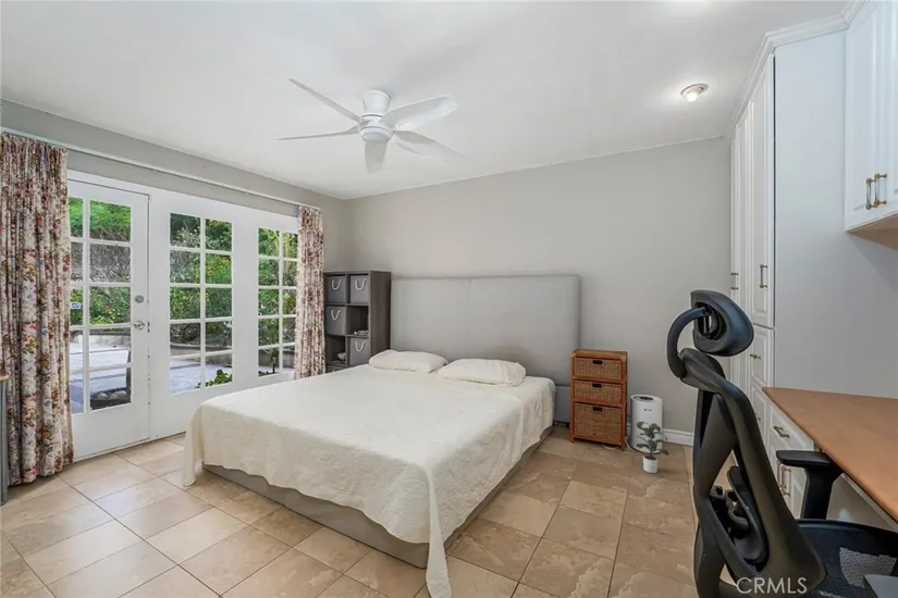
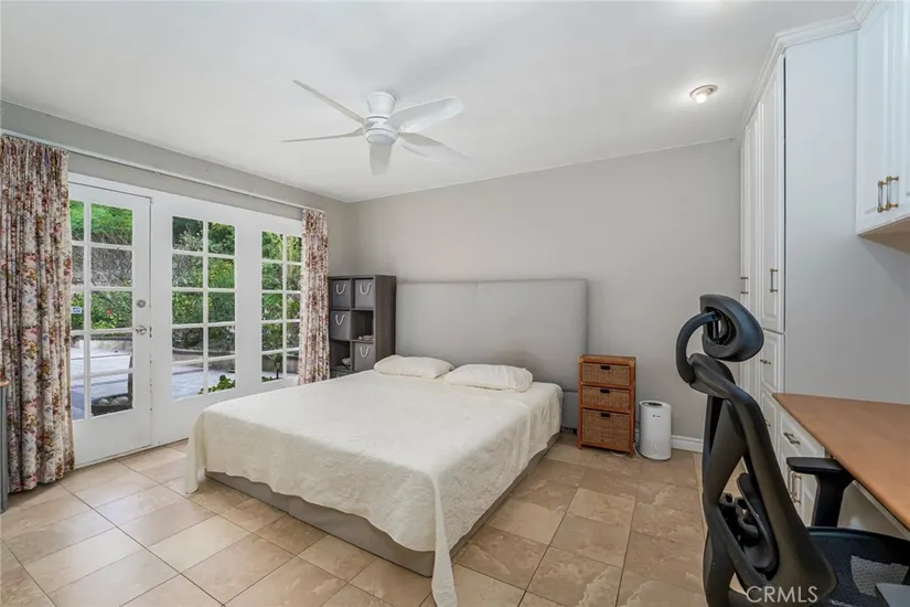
- potted plant [636,421,671,474]
